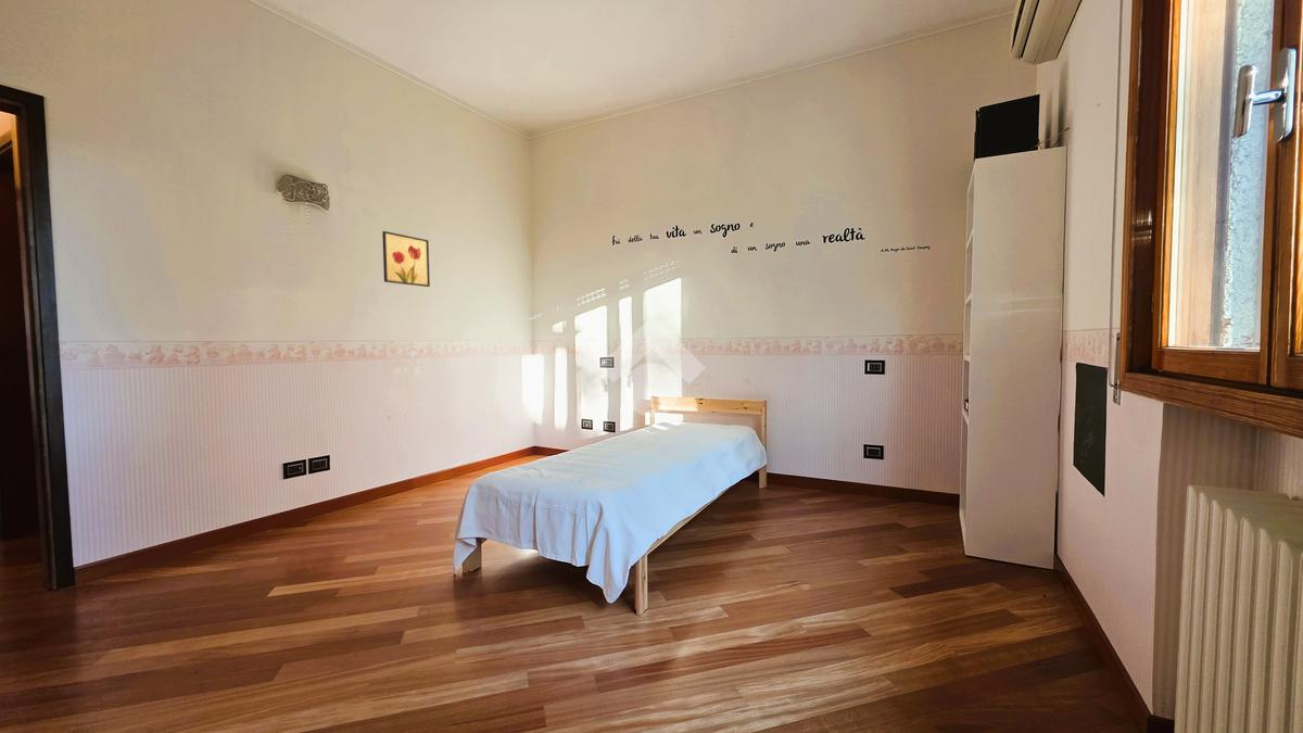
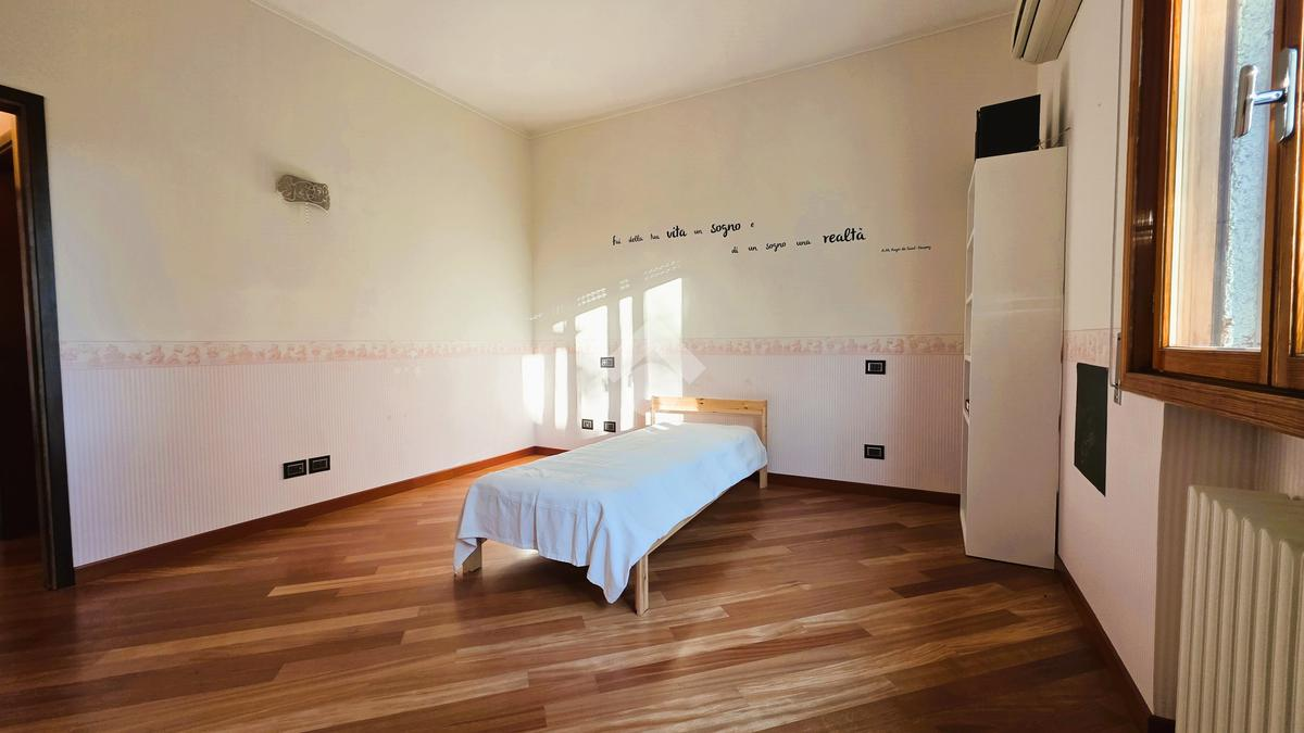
- wall art [381,230,431,288]
